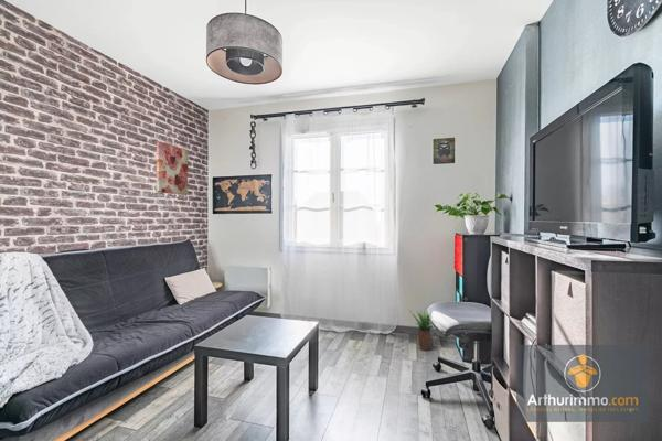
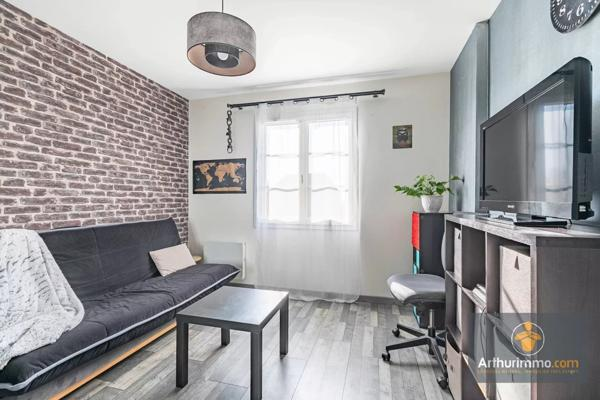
- wall art [156,140,189,196]
- potted plant [409,310,435,352]
